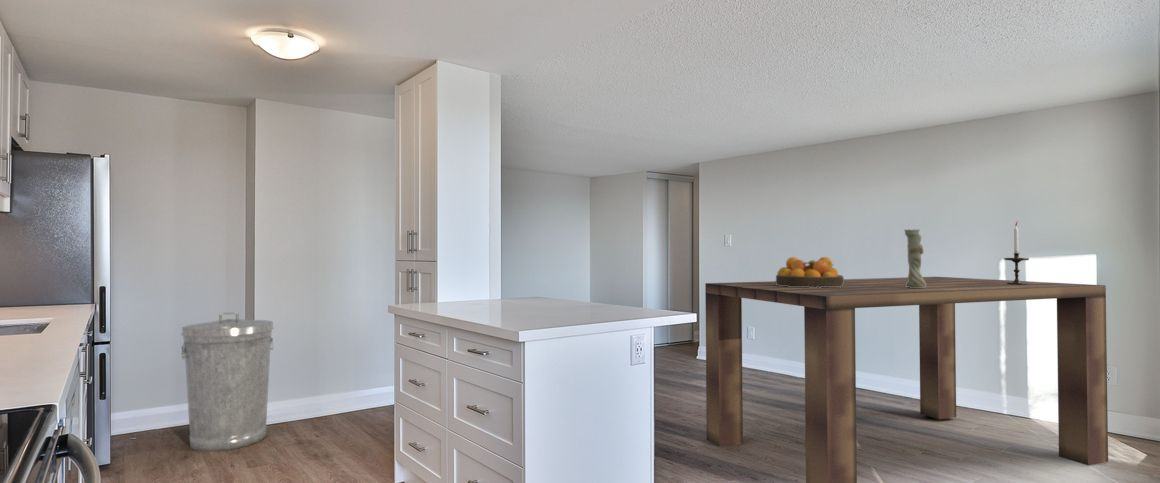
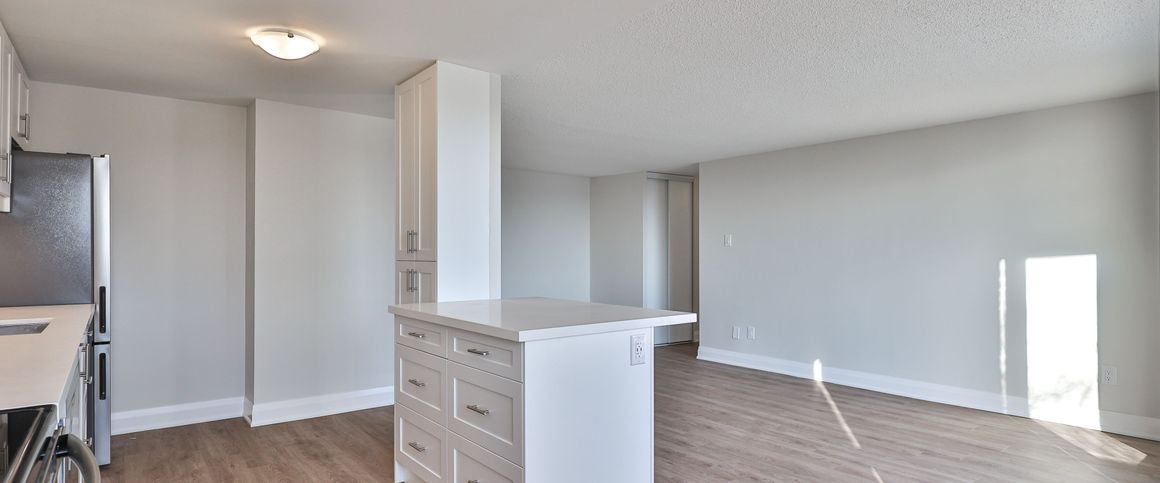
- dining table [704,276,1109,483]
- vase [903,229,926,288]
- trash can [180,311,274,452]
- fruit bowl [775,256,845,288]
- candlestick [1003,220,1030,285]
